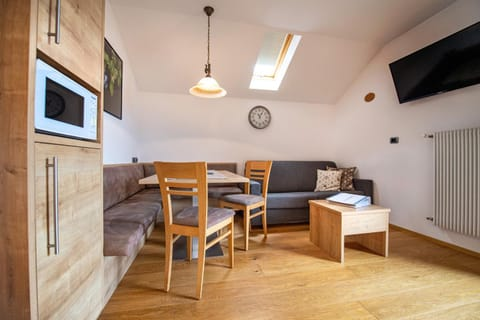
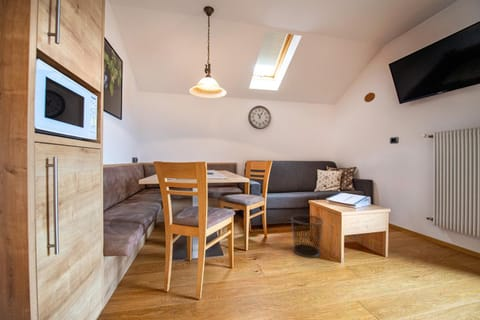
+ waste bin [290,214,324,258]
